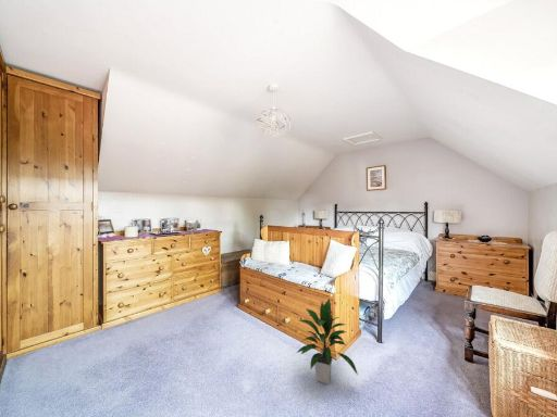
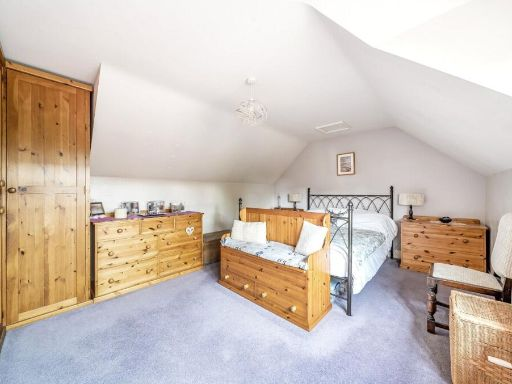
- indoor plant [296,298,359,386]
